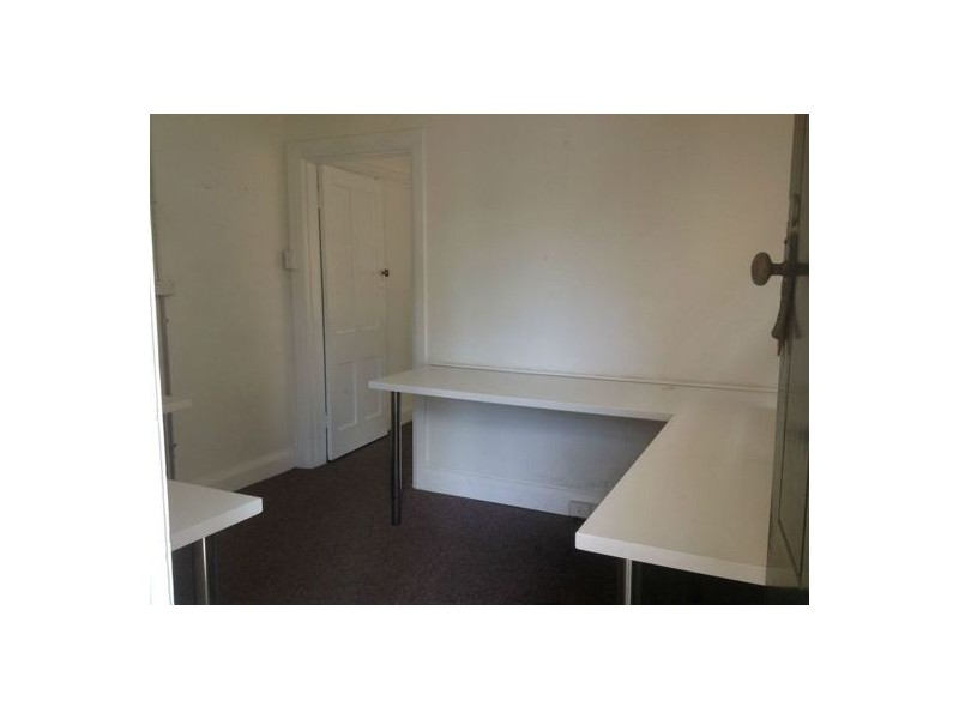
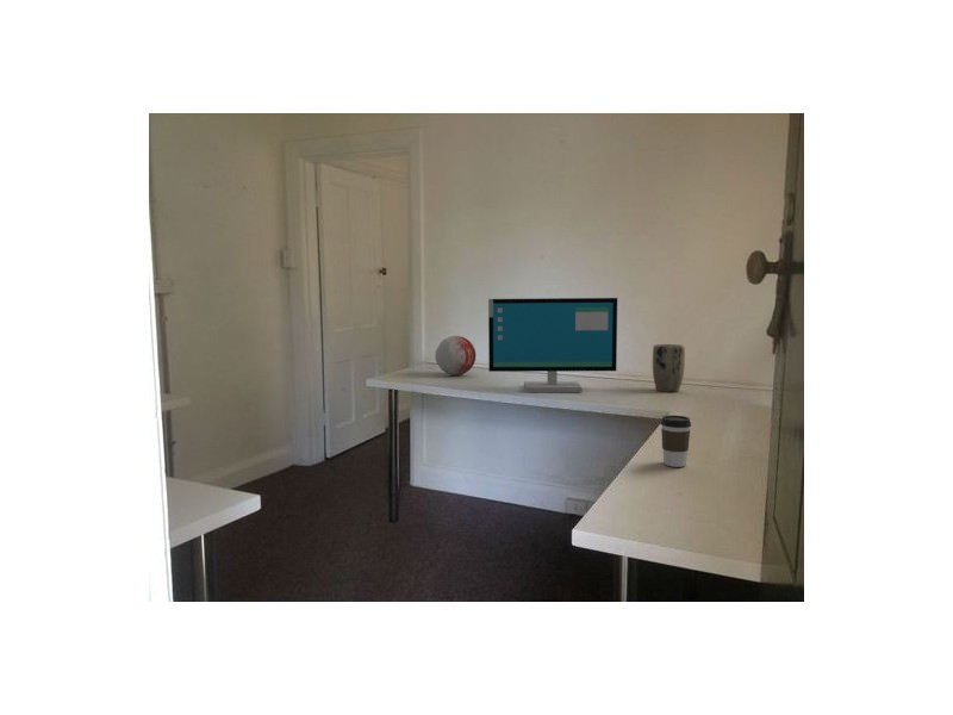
+ computer monitor [487,297,618,393]
+ coffee cup [660,415,692,468]
+ decorative orb [434,335,476,377]
+ plant pot [652,343,686,393]
